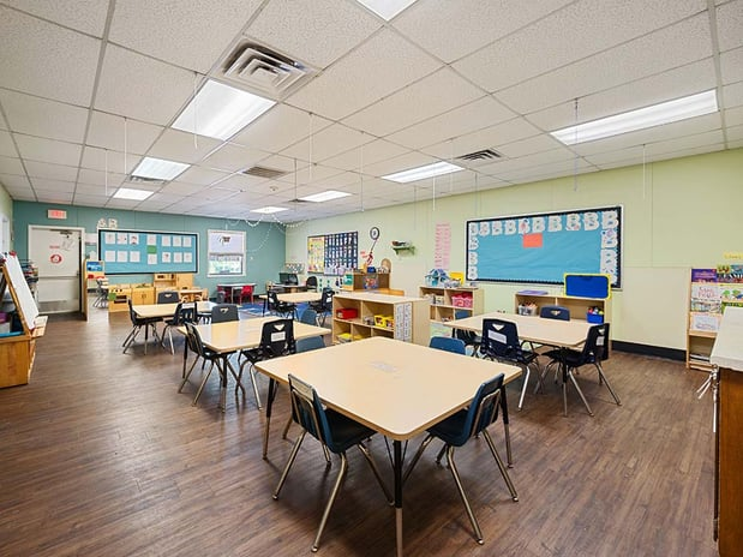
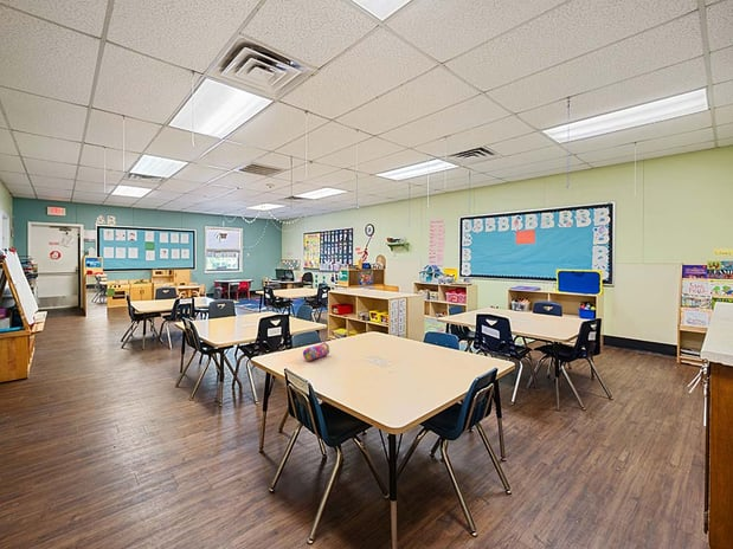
+ pencil case [302,341,330,362]
